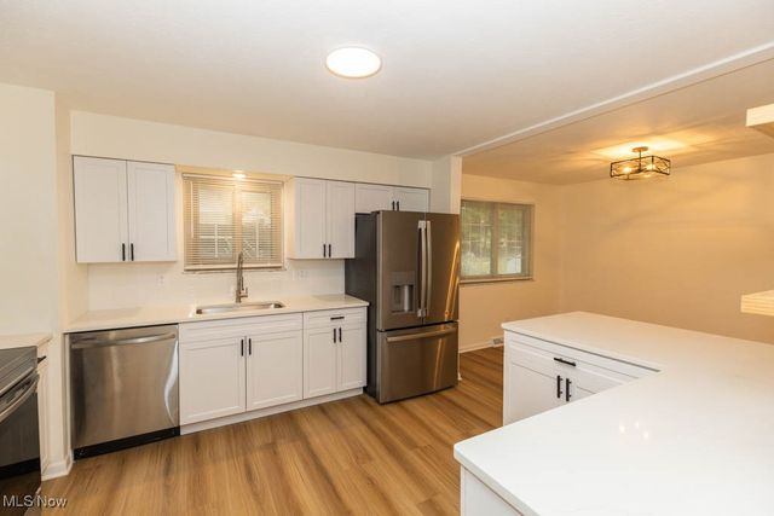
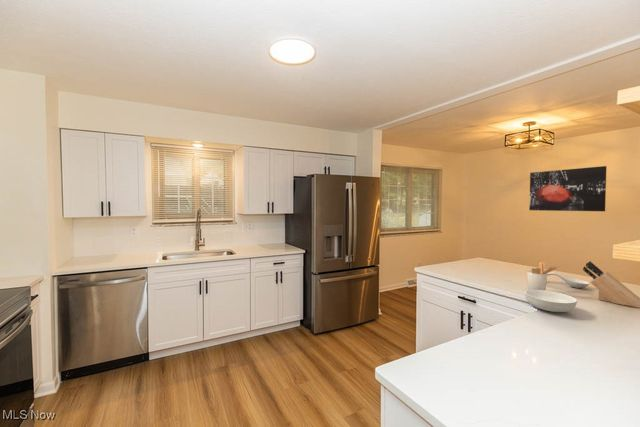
+ knife block [582,260,640,309]
+ spoon rest [547,271,591,289]
+ wall art [528,165,607,212]
+ utensil holder [526,261,559,291]
+ serving bowl [524,289,578,313]
